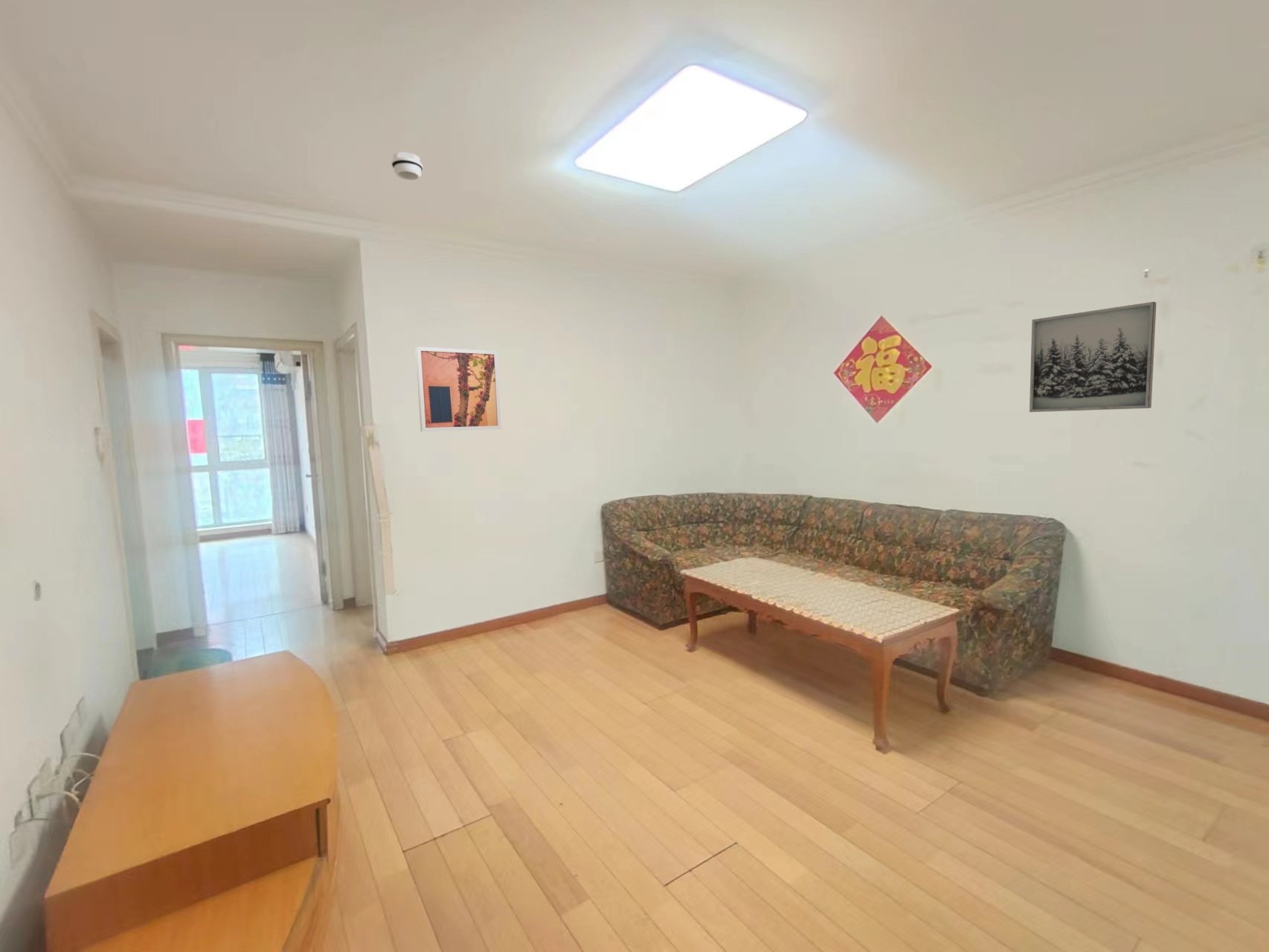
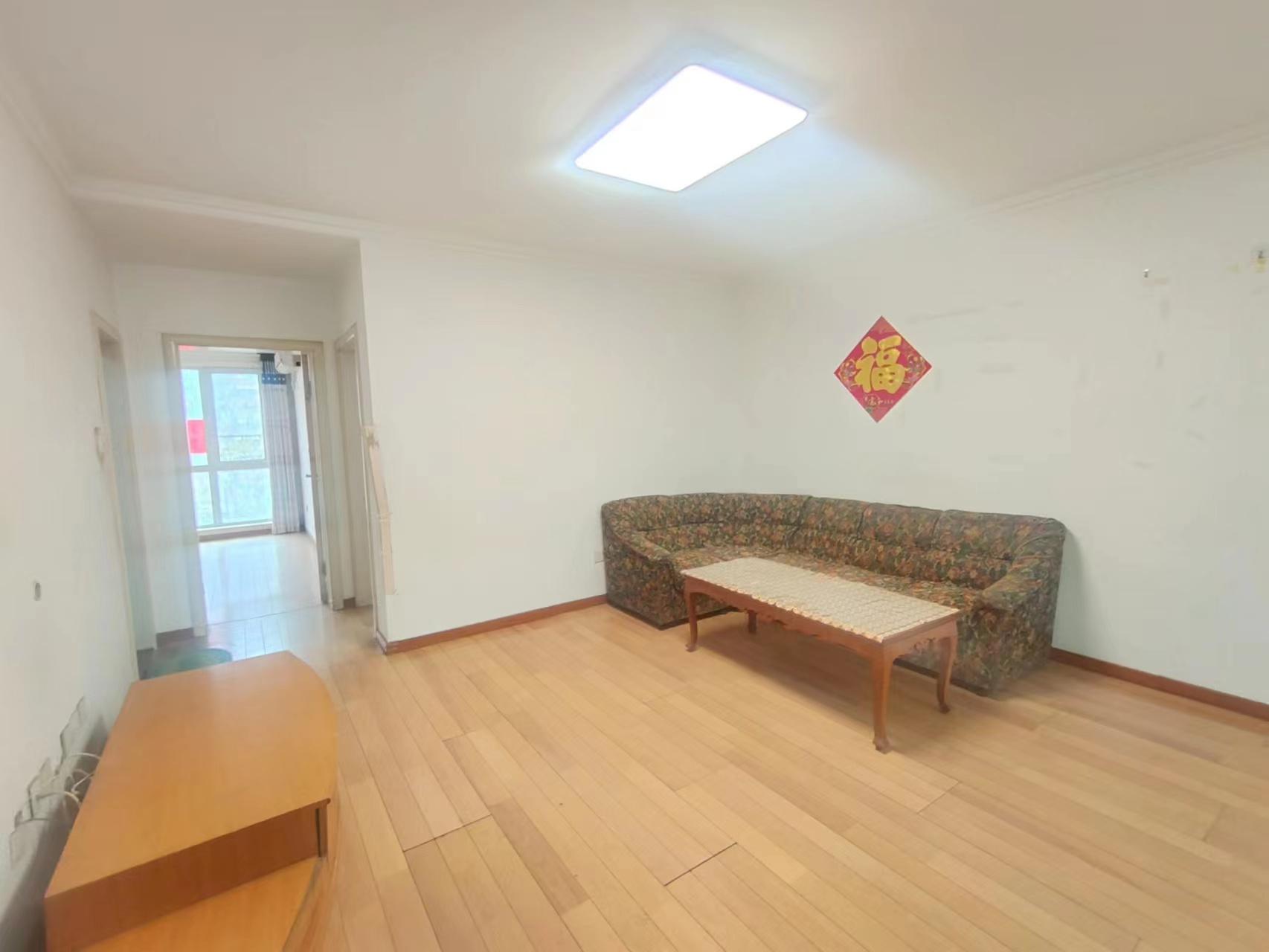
- wall art [414,346,502,432]
- smoke detector [391,152,423,181]
- wall art [1029,301,1157,413]
